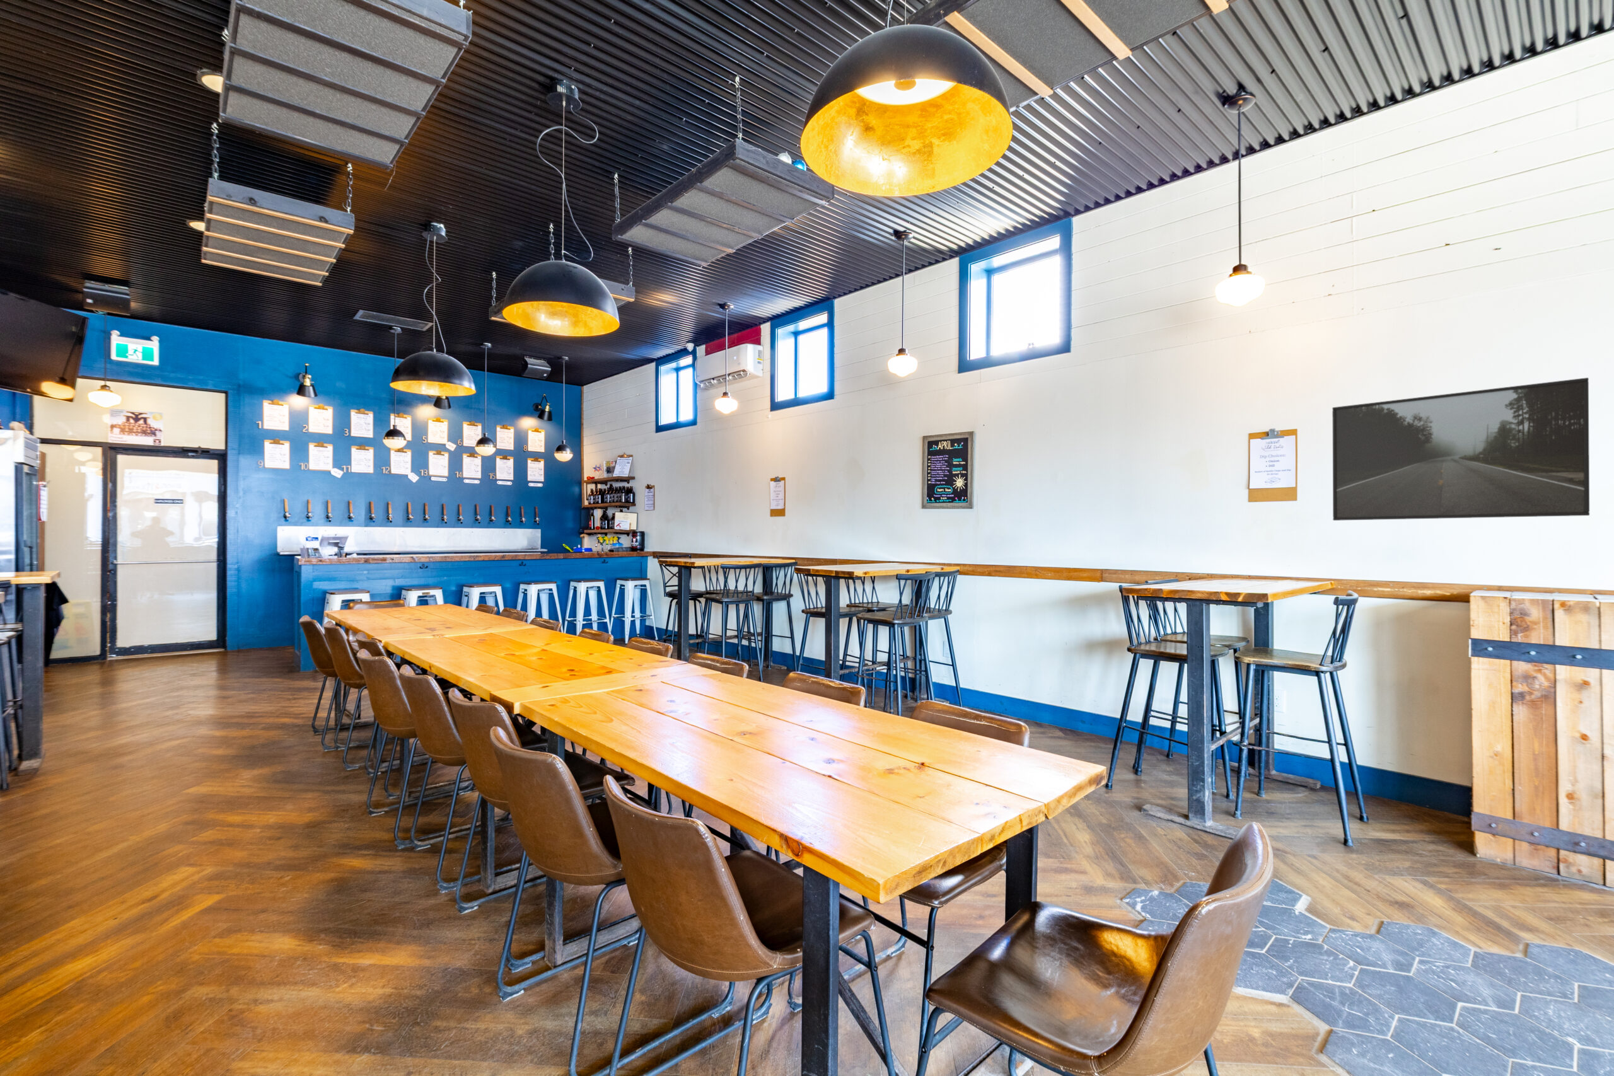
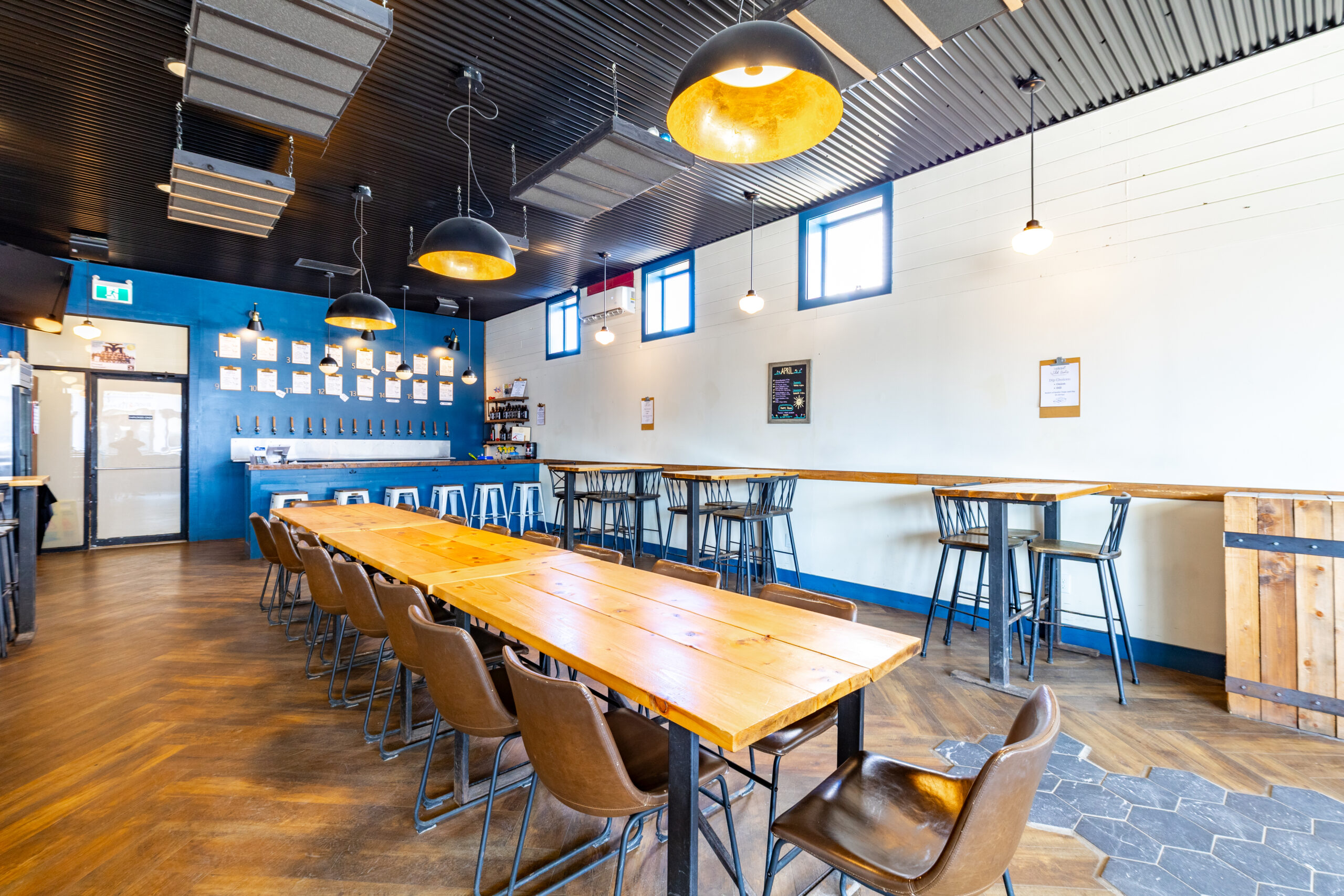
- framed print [1332,377,1590,521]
